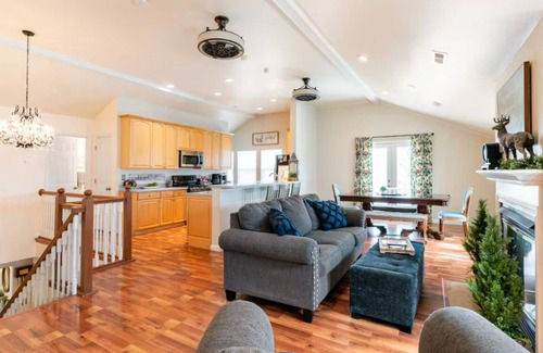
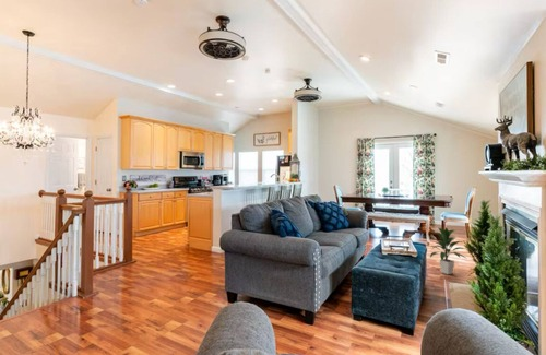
+ indoor plant [429,226,468,275]
